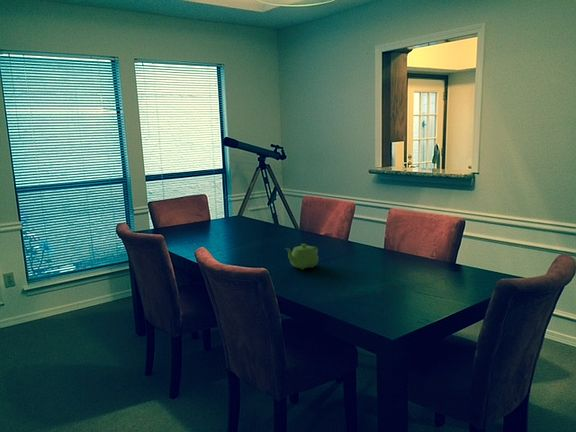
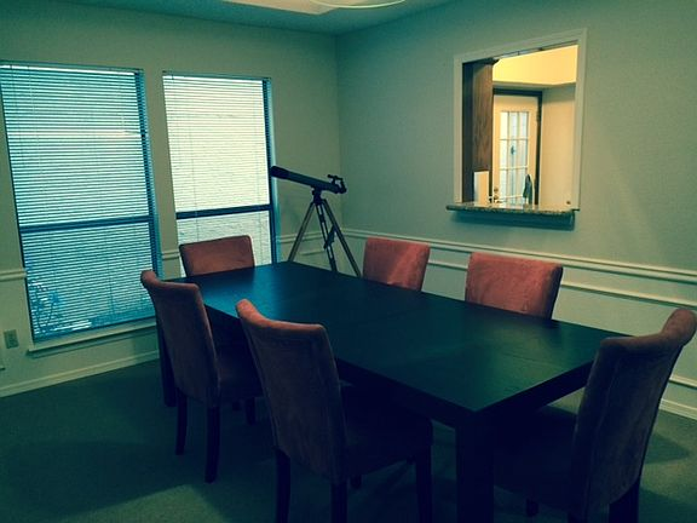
- teapot [284,243,320,270]
